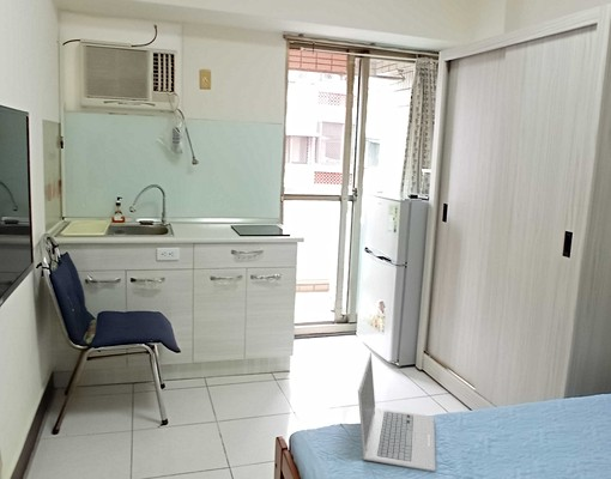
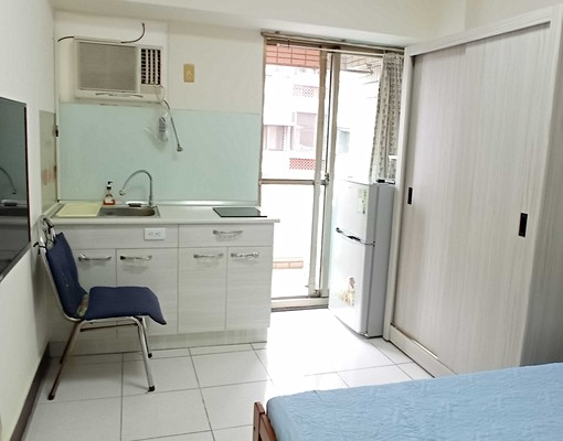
- laptop [357,351,436,472]
